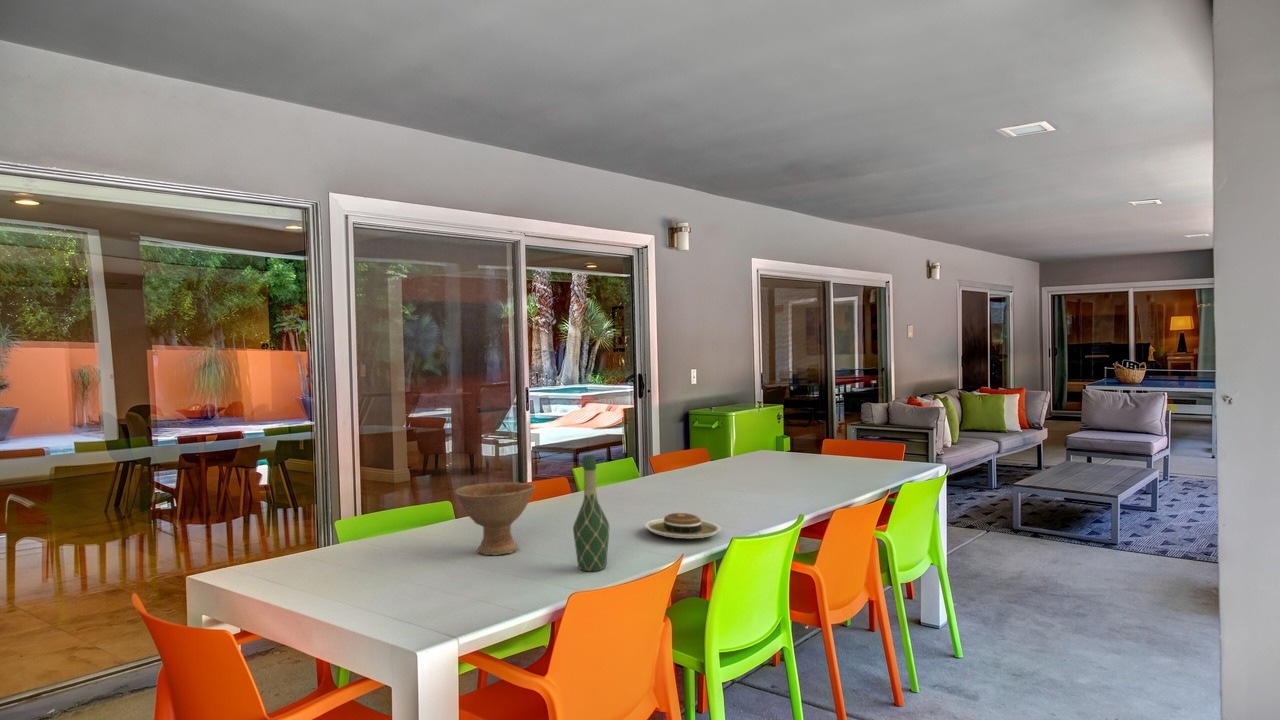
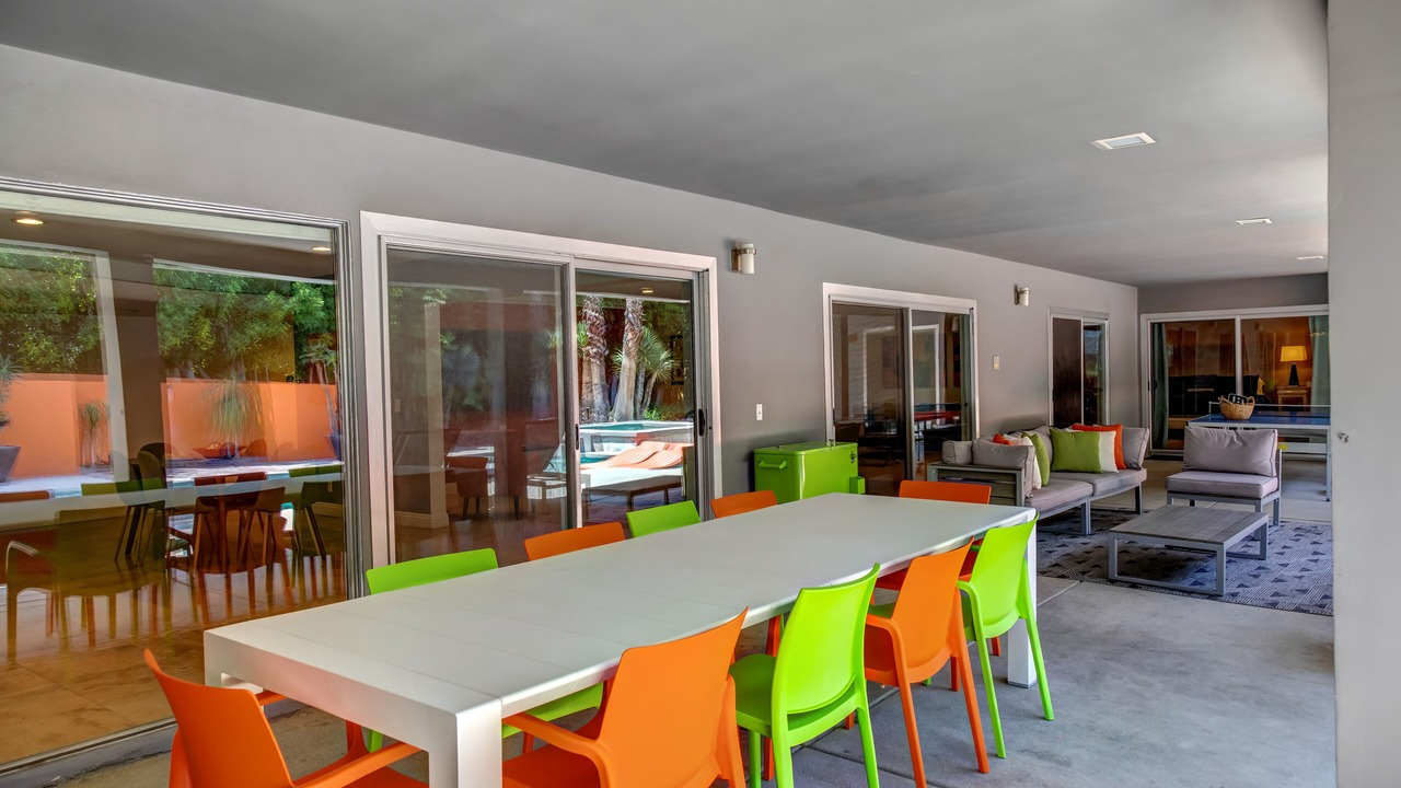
- plate [644,512,722,539]
- bowl [454,481,537,556]
- wine bottle [572,454,610,572]
